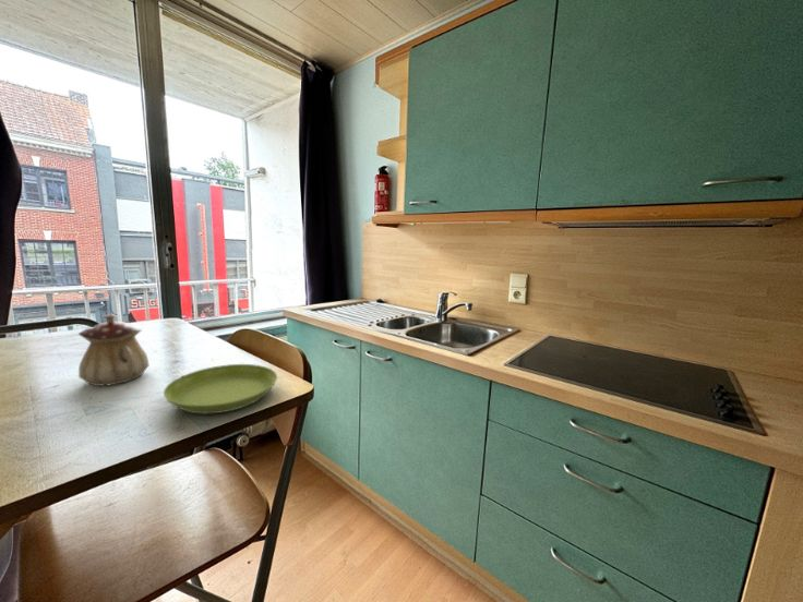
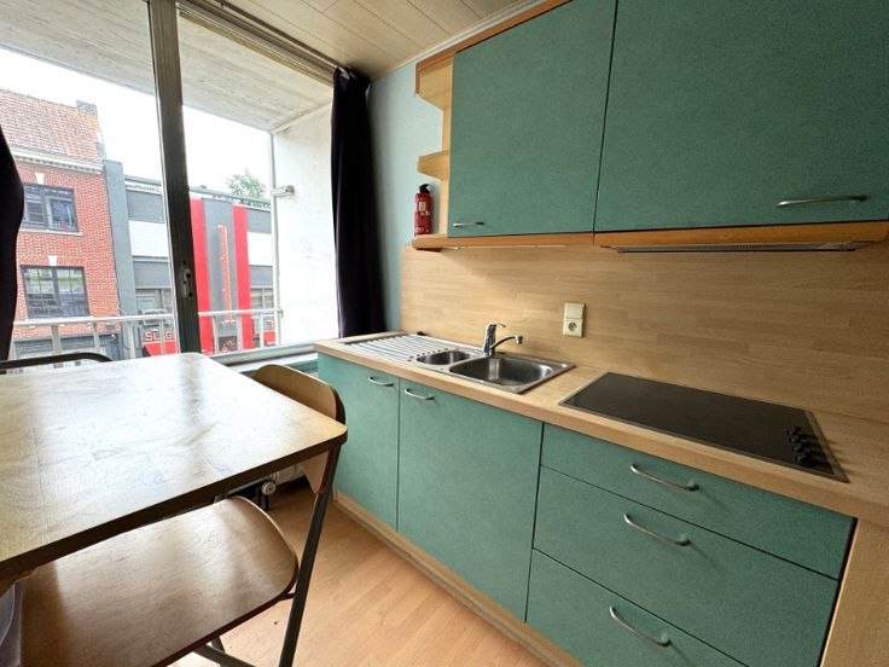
- saucer [163,363,278,414]
- teapot [77,313,151,387]
